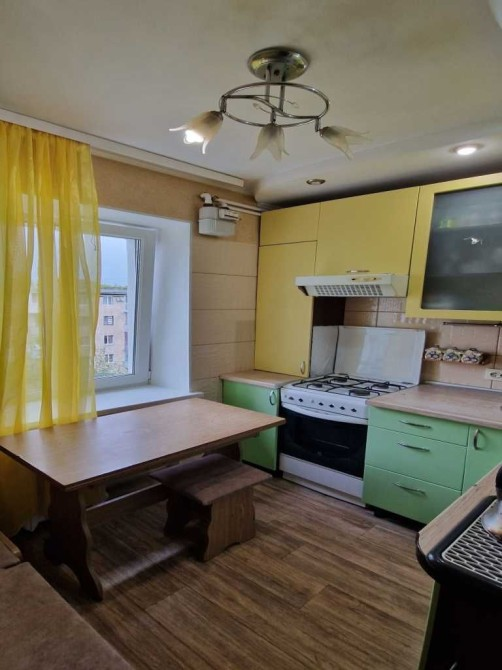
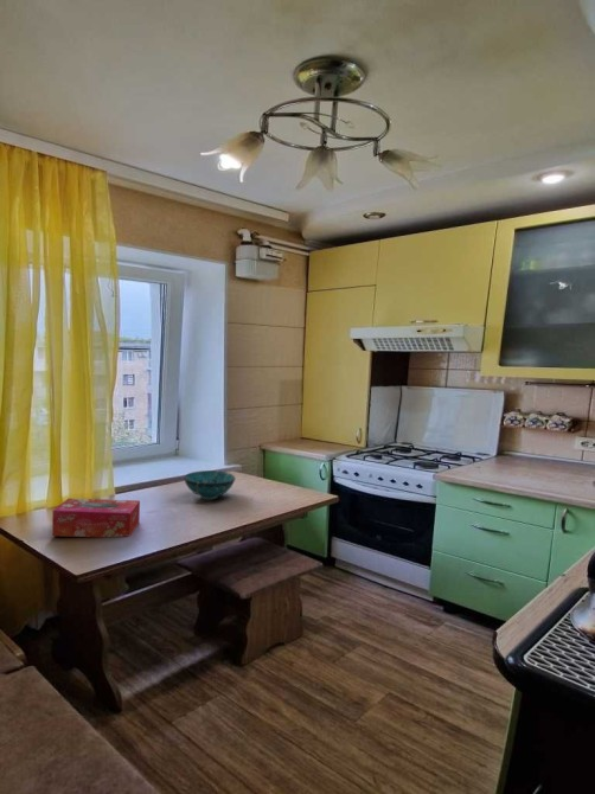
+ tissue box [51,498,141,538]
+ decorative bowl [183,469,236,500]
